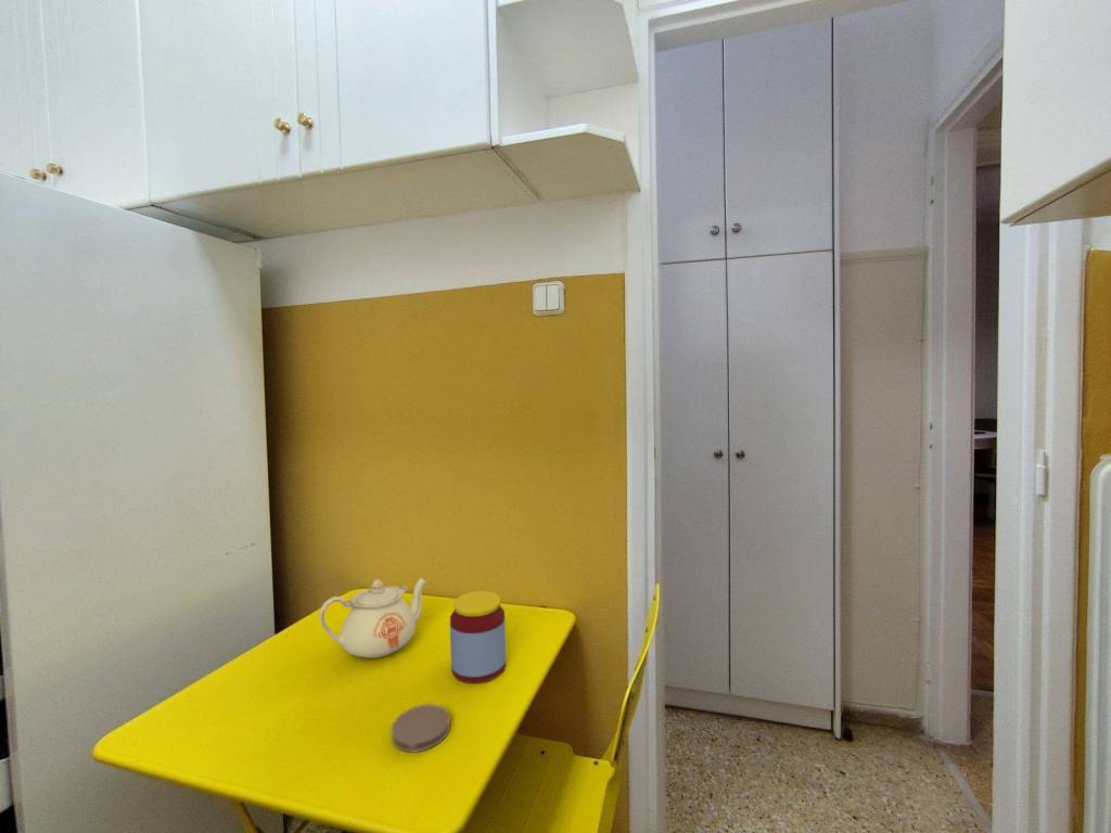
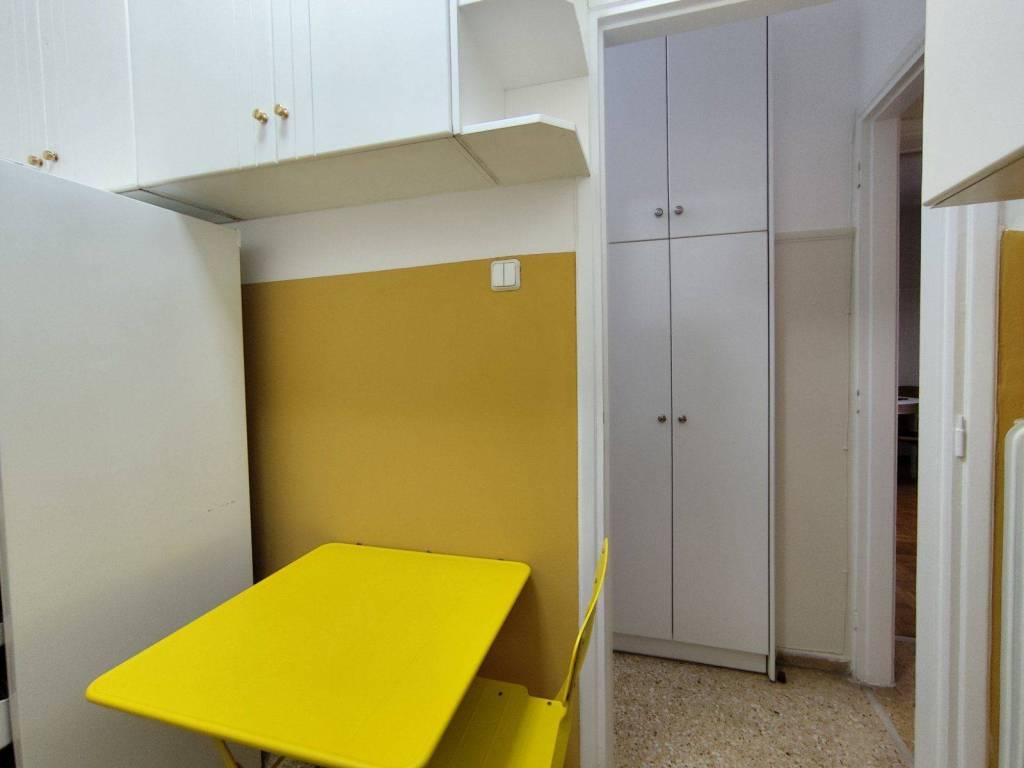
- jar [449,590,507,684]
- teapot [318,577,429,659]
- coaster [391,703,451,753]
